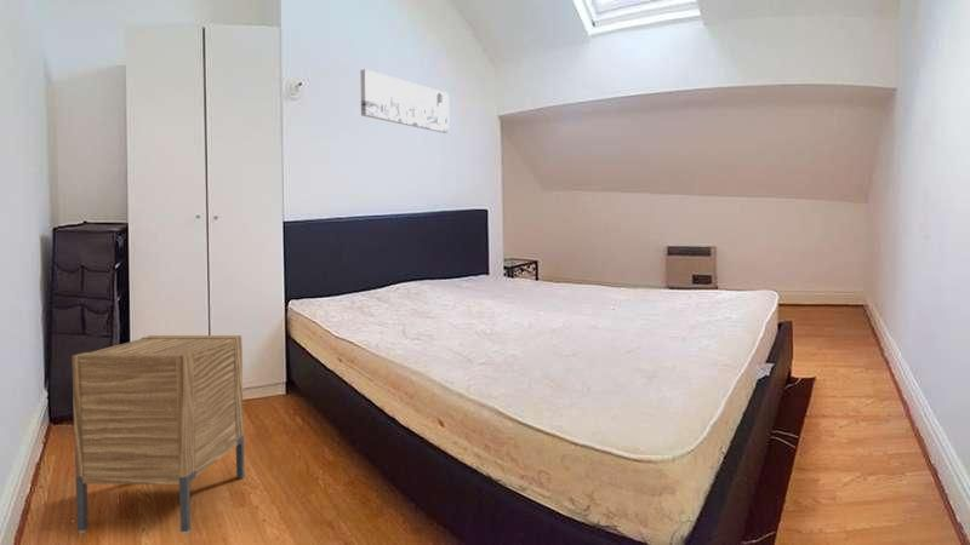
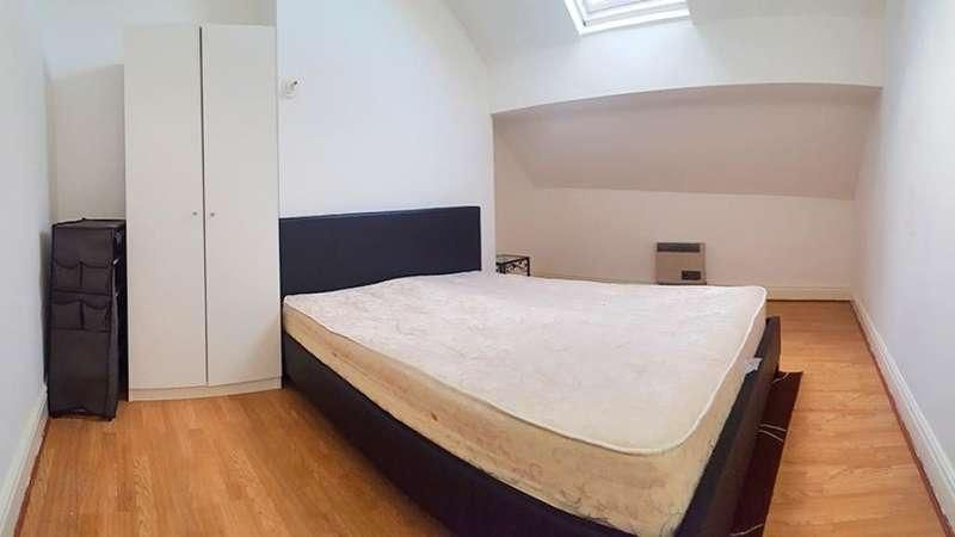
- nightstand [70,334,246,534]
- wall art [359,68,450,134]
